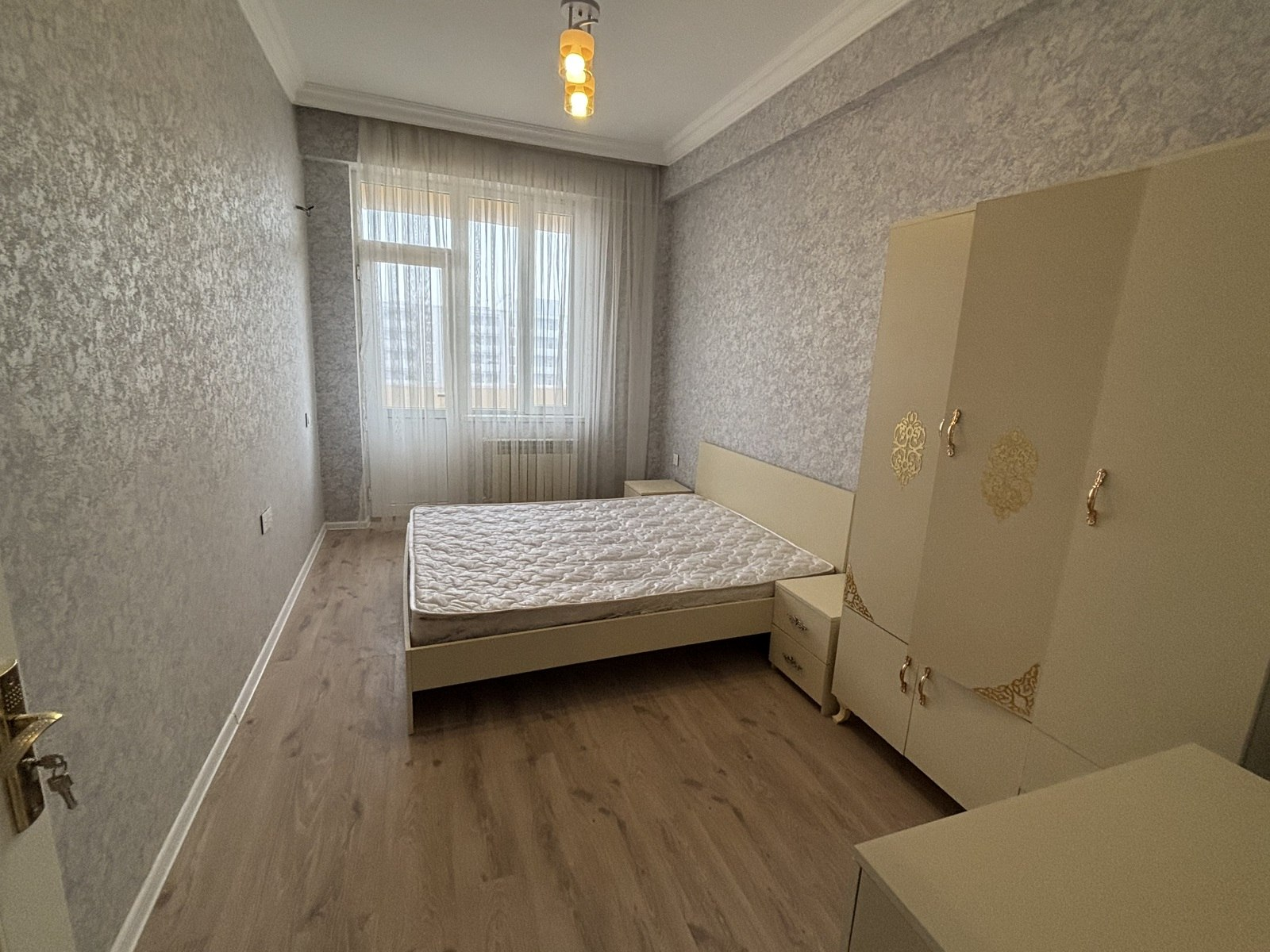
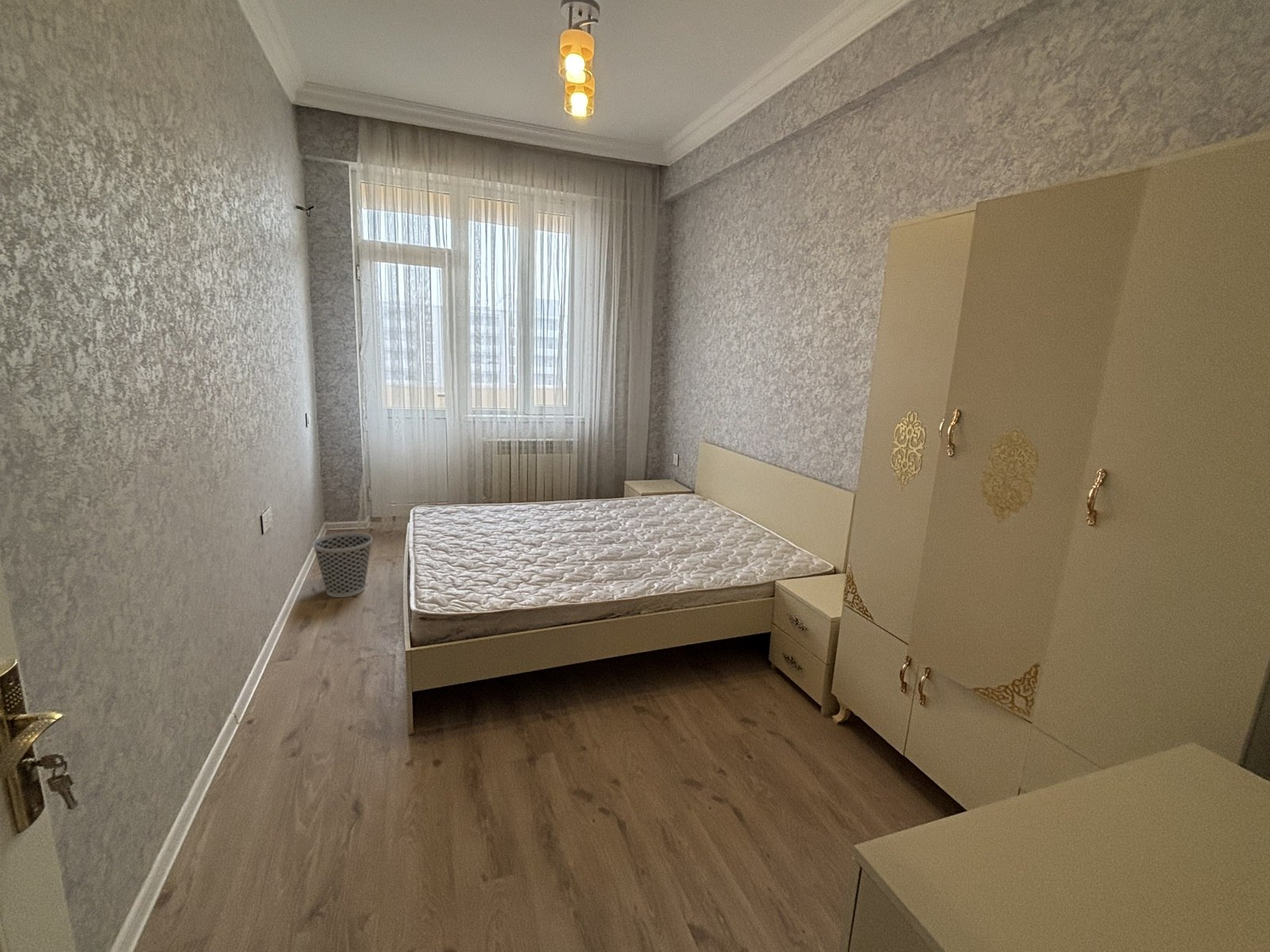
+ wastebasket [311,532,373,598]
